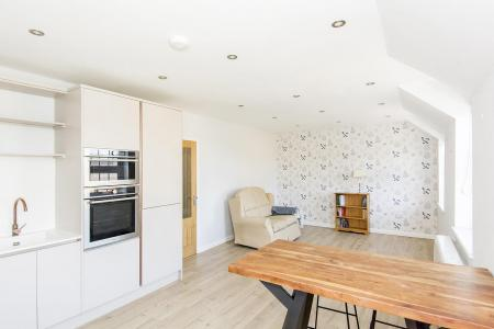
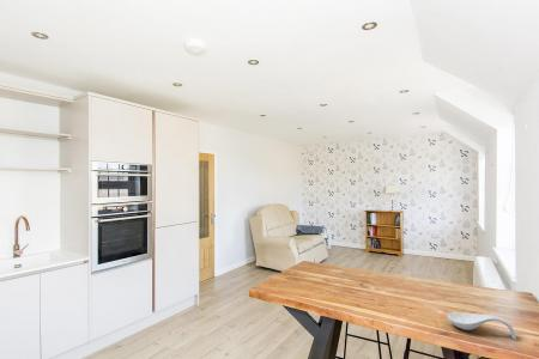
+ spoon rest [447,311,517,341]
